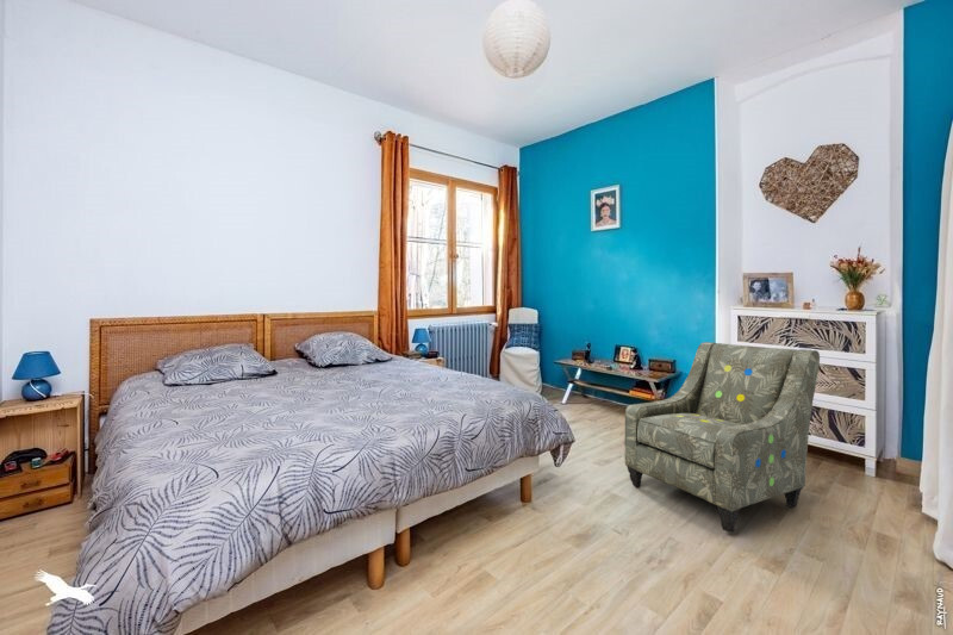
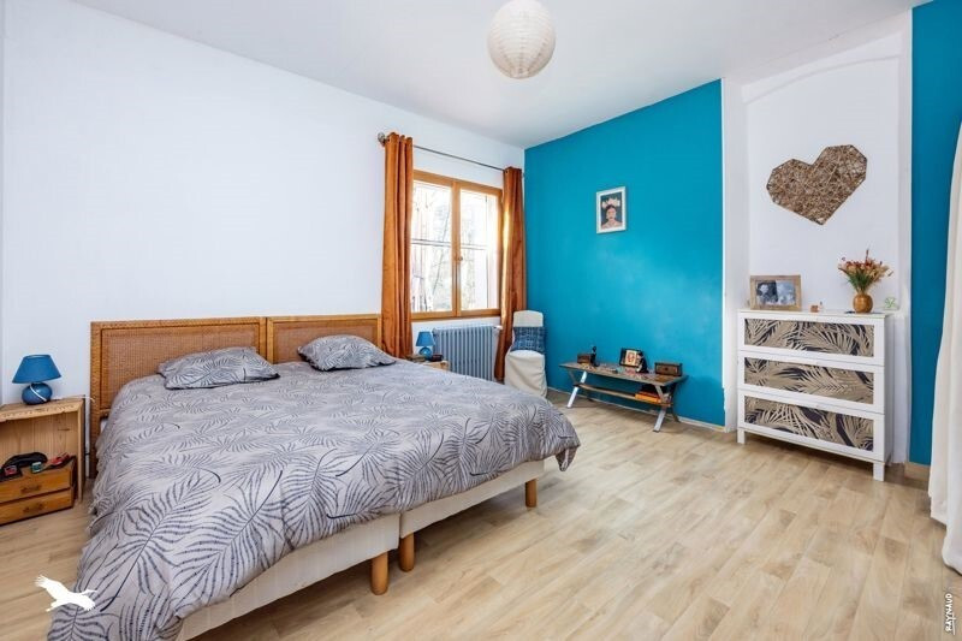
- armchair [623,341,821,534]
